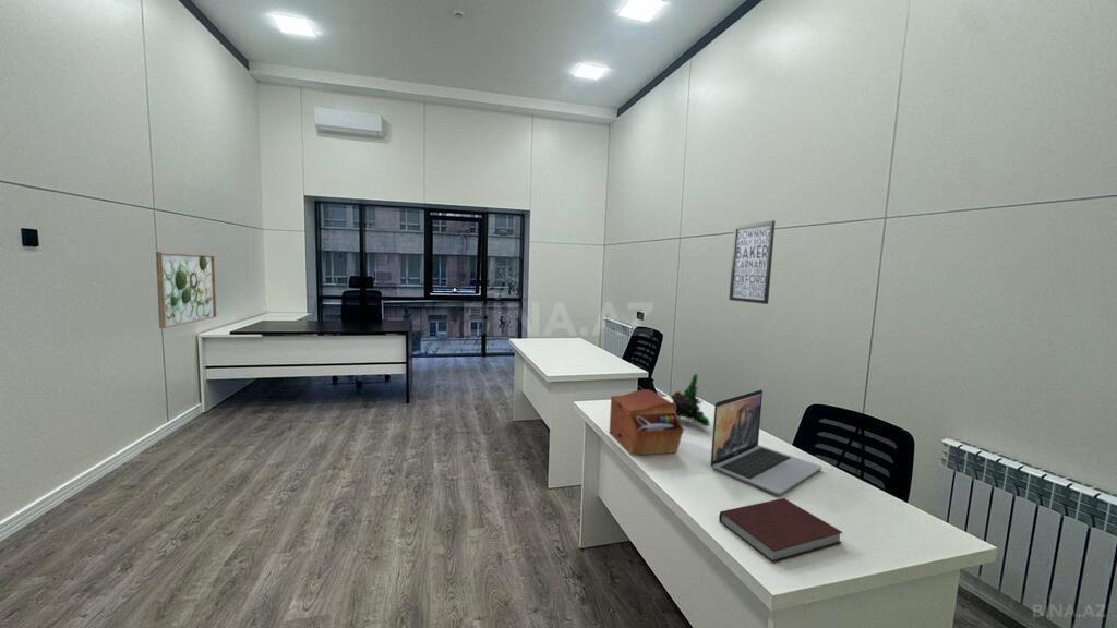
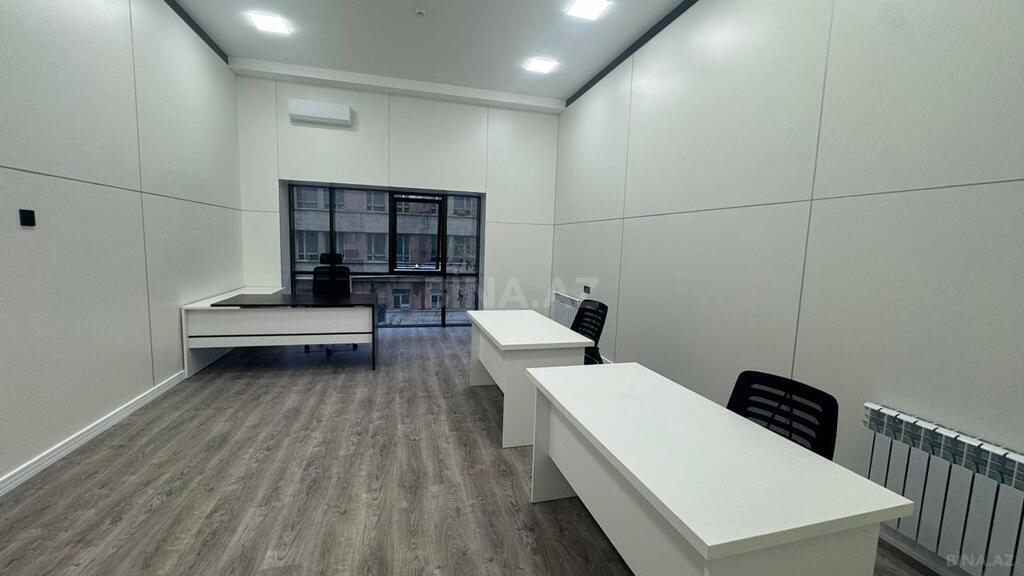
- mineral sample [669,373,711,427]
- wall art [728,219,776,305]
- sewing box [609,388,685,457]
- notebook [718,497,844,564]
- laptop [709,388,822,496]
- wall art [155,251,218,329]
